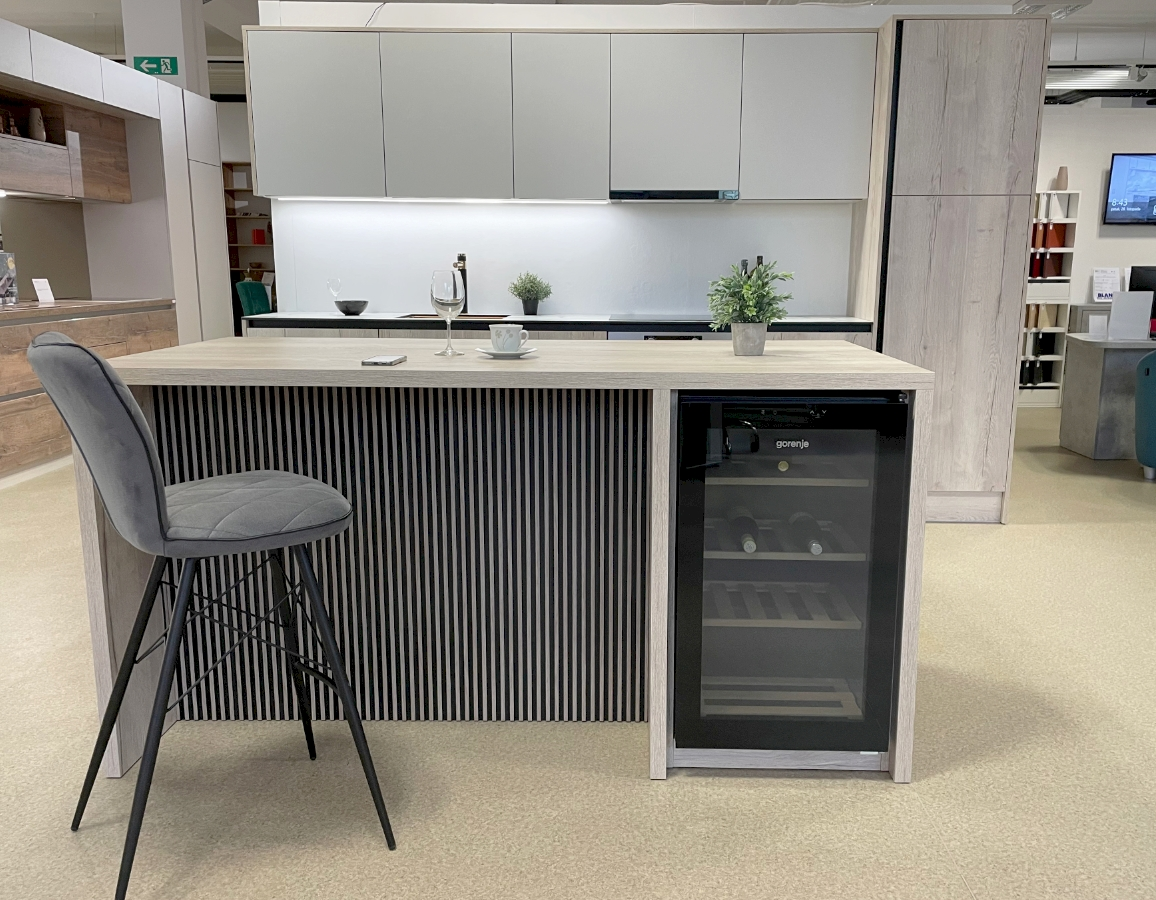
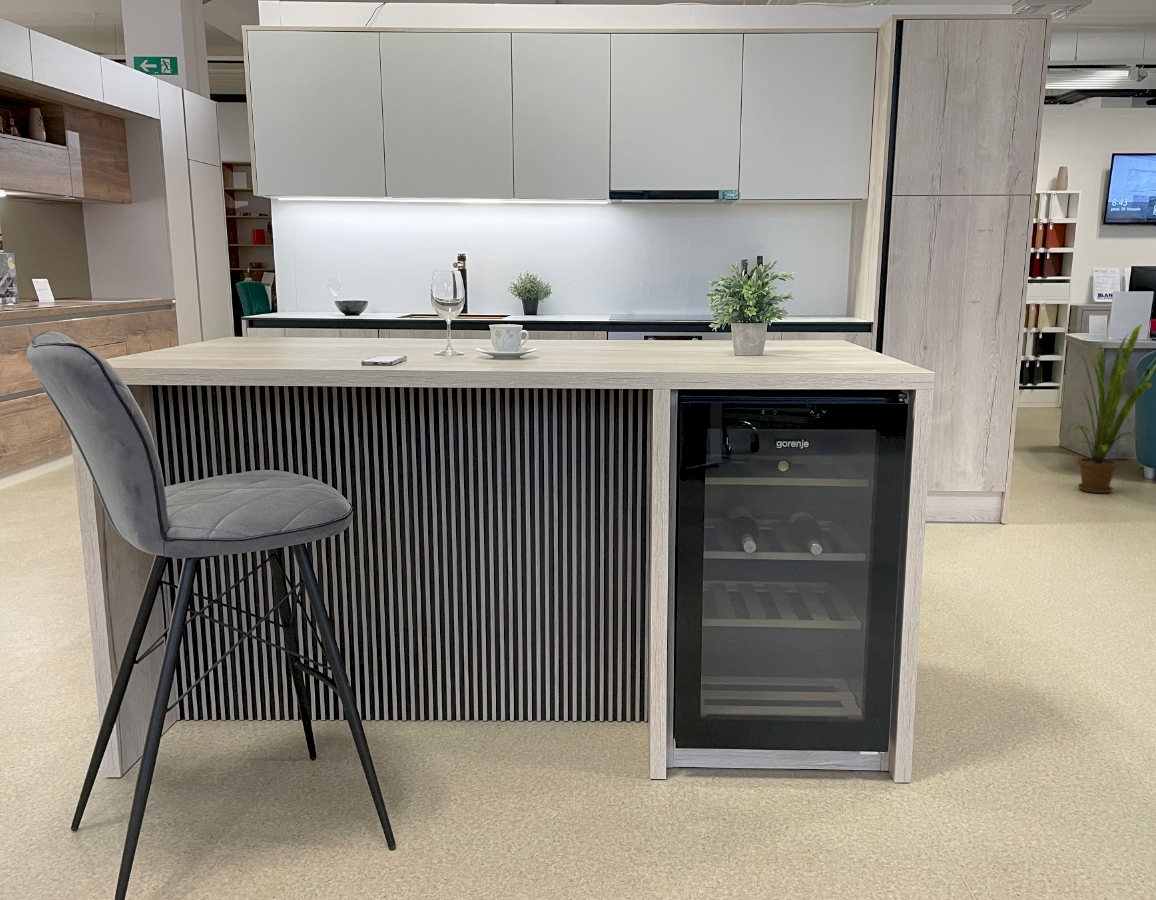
+ house plant [1065,324,1156,494]
